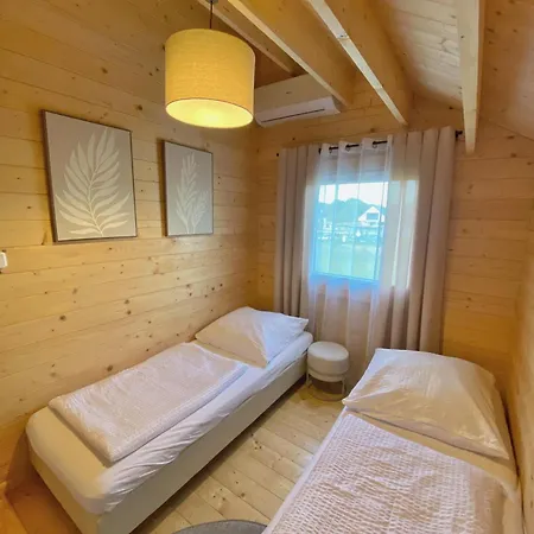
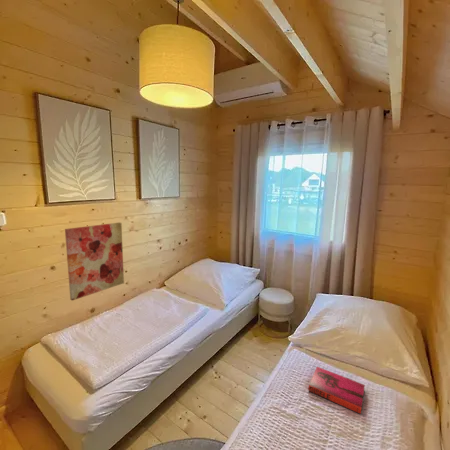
+ wall art [64,222,125,302]
+ hardback book [307,366,366,415]
